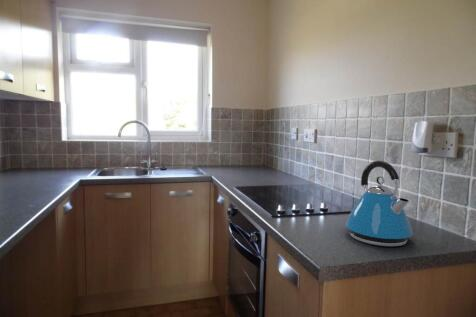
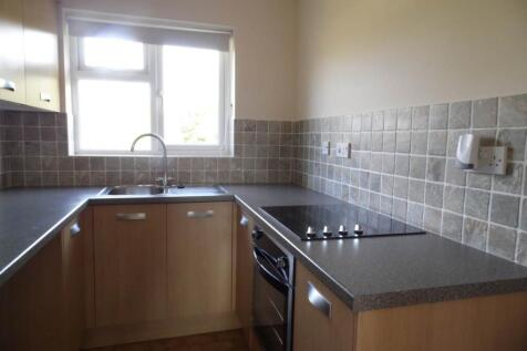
- kettle [345,160,414,247]
